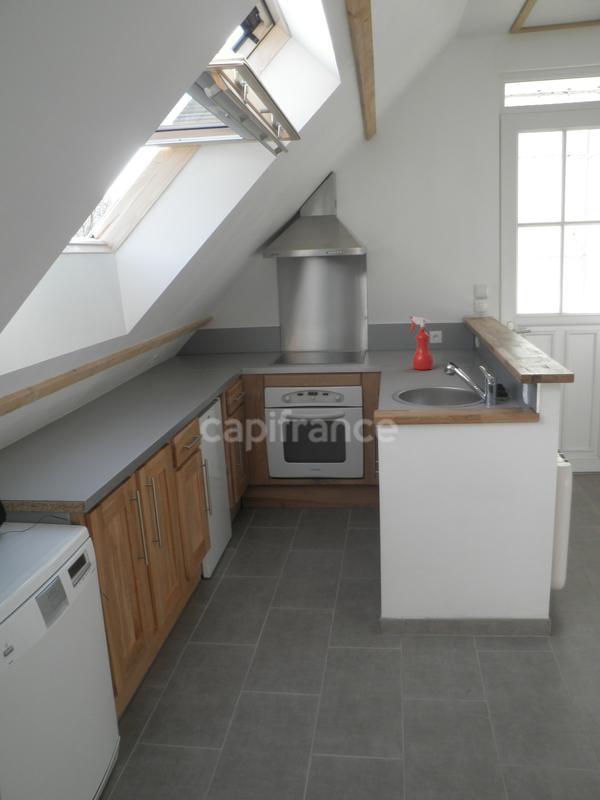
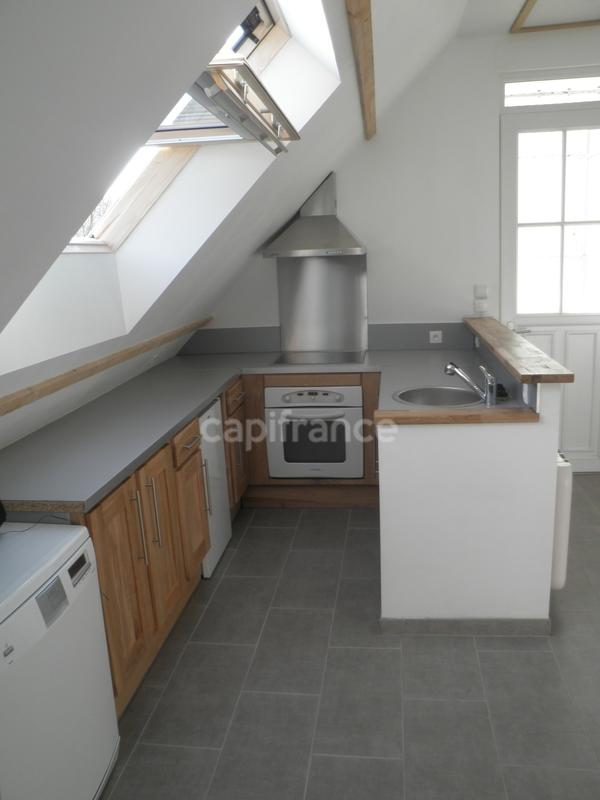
- spray bottle [407,315,434,371]
